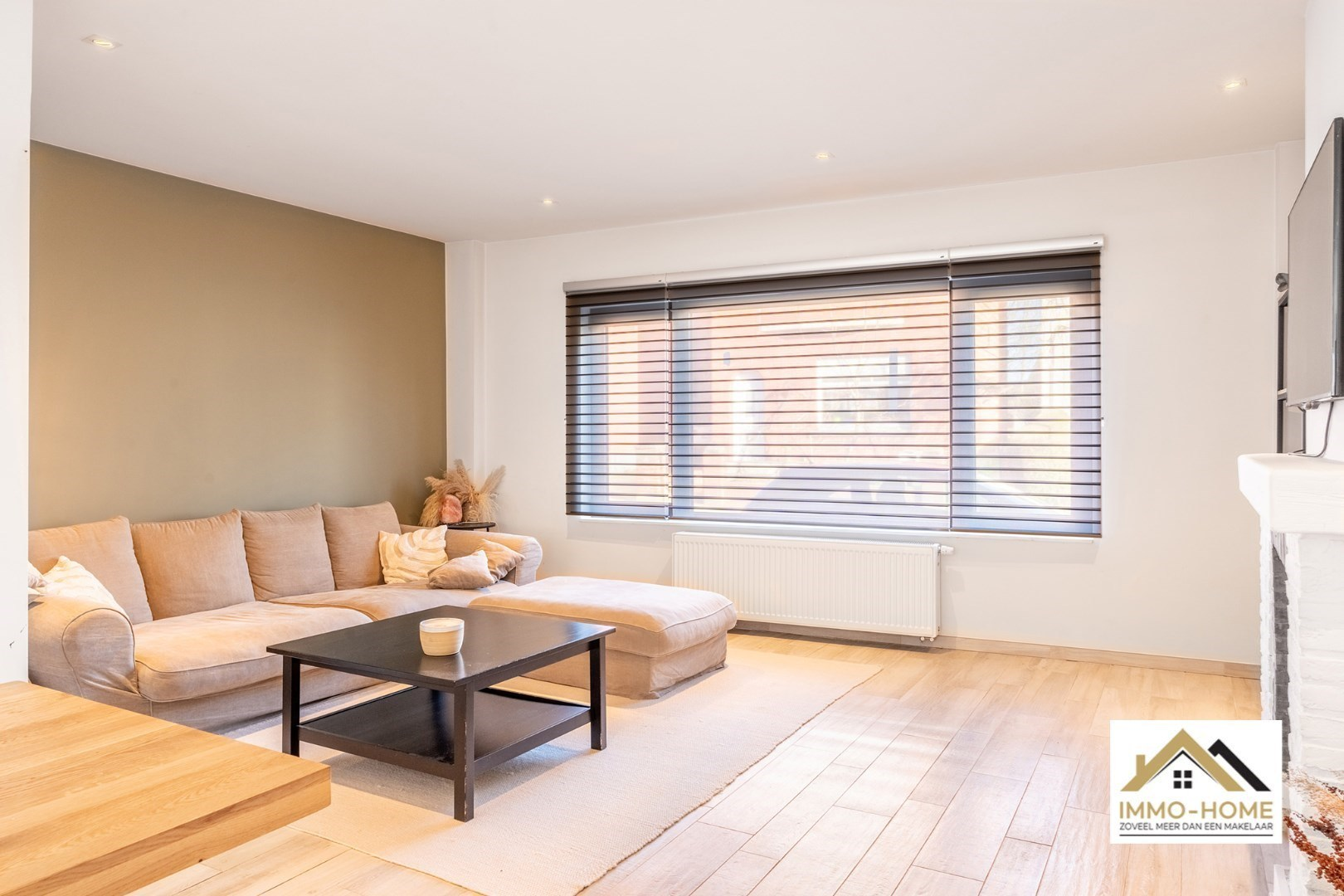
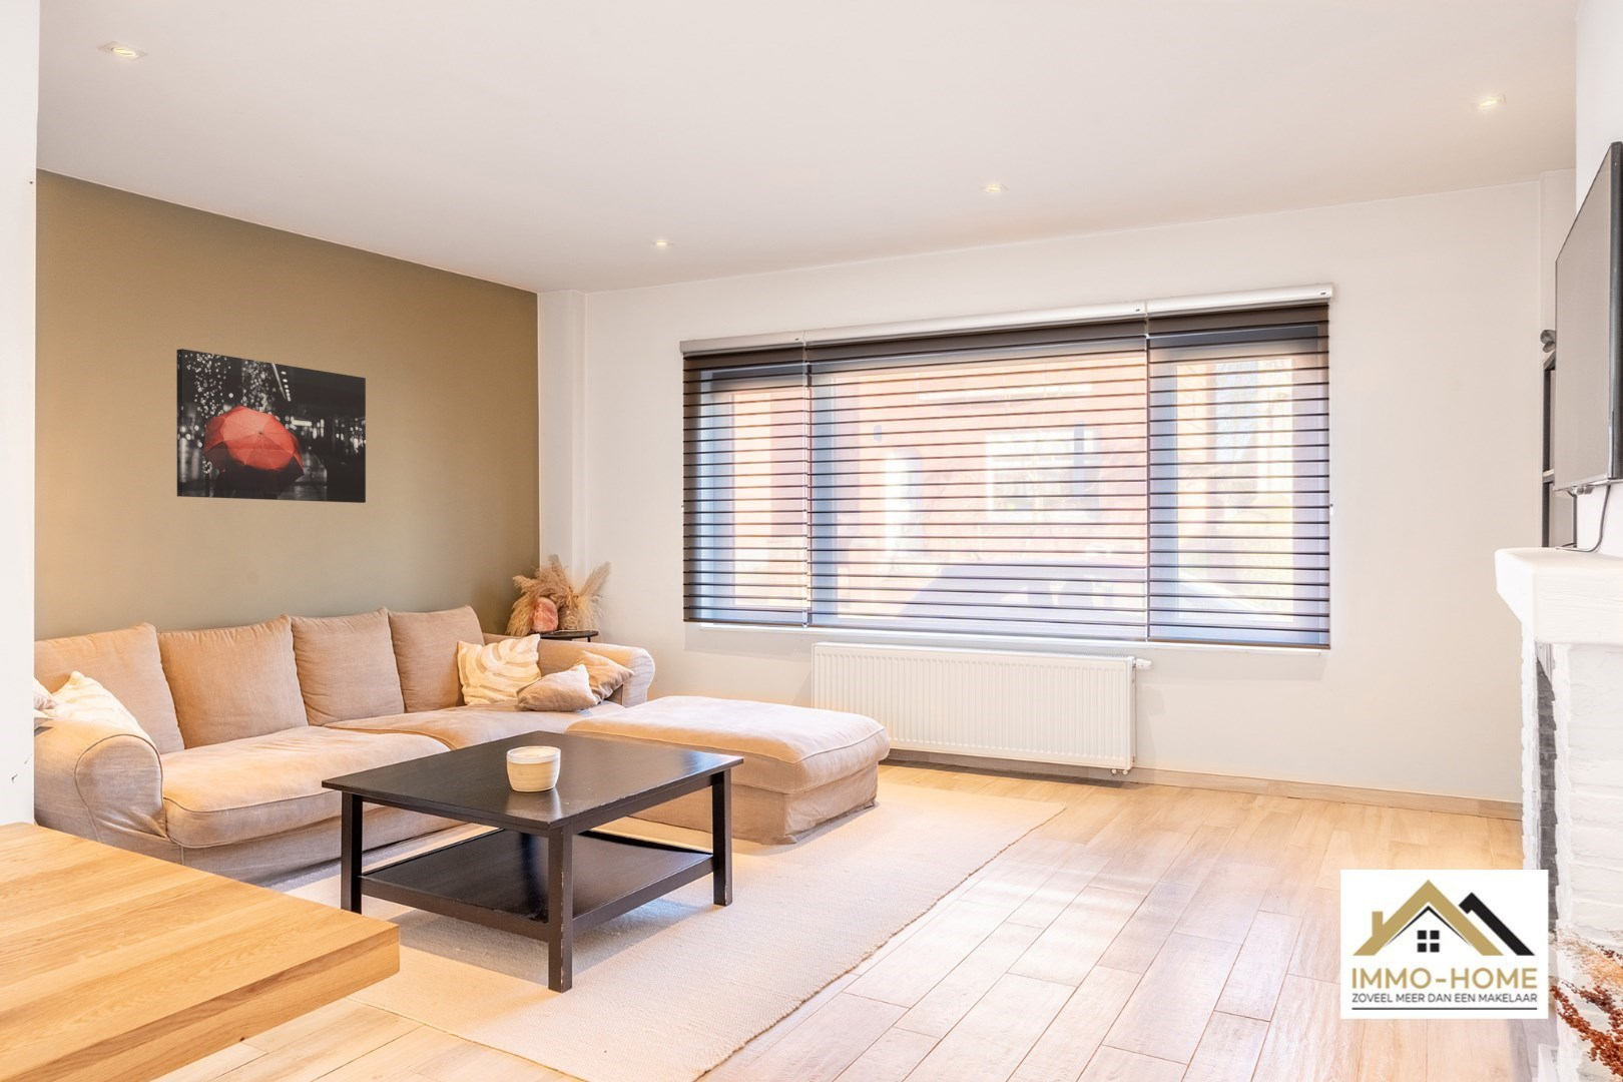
+ wall art [175,348,367,504]
